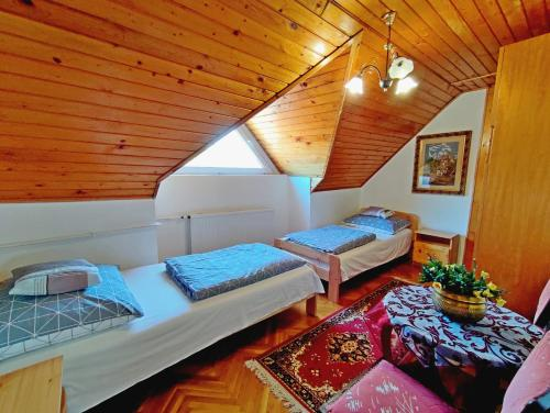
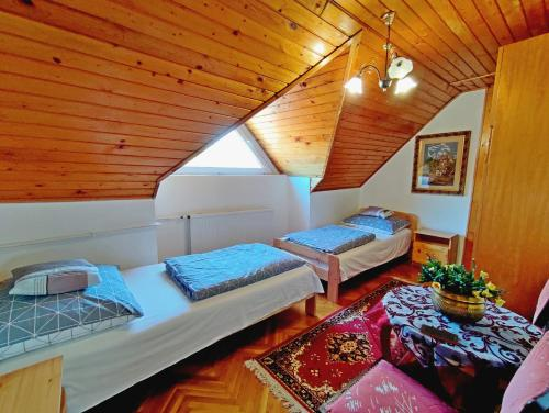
+ cell phone [418,323,460,346]
